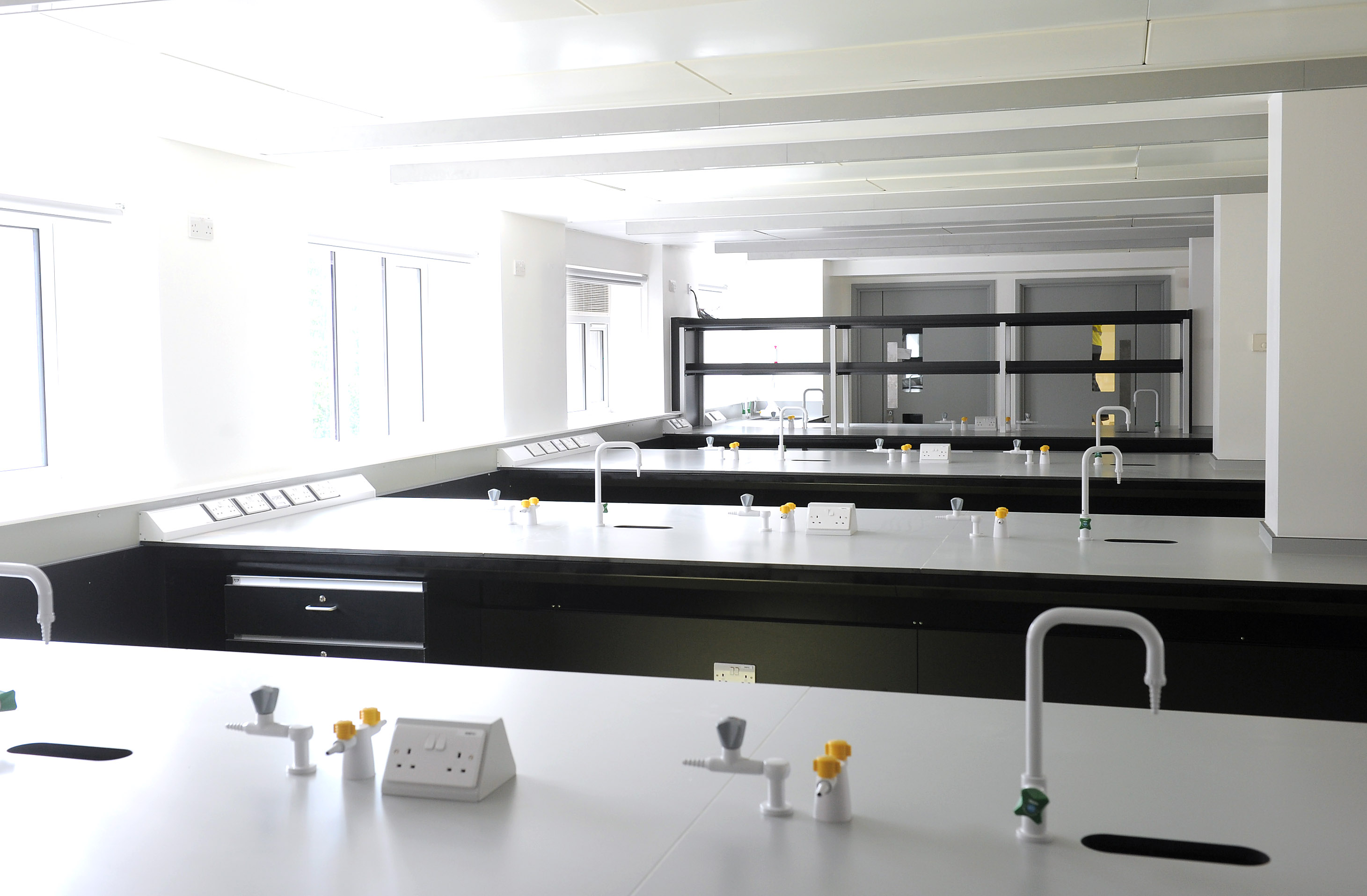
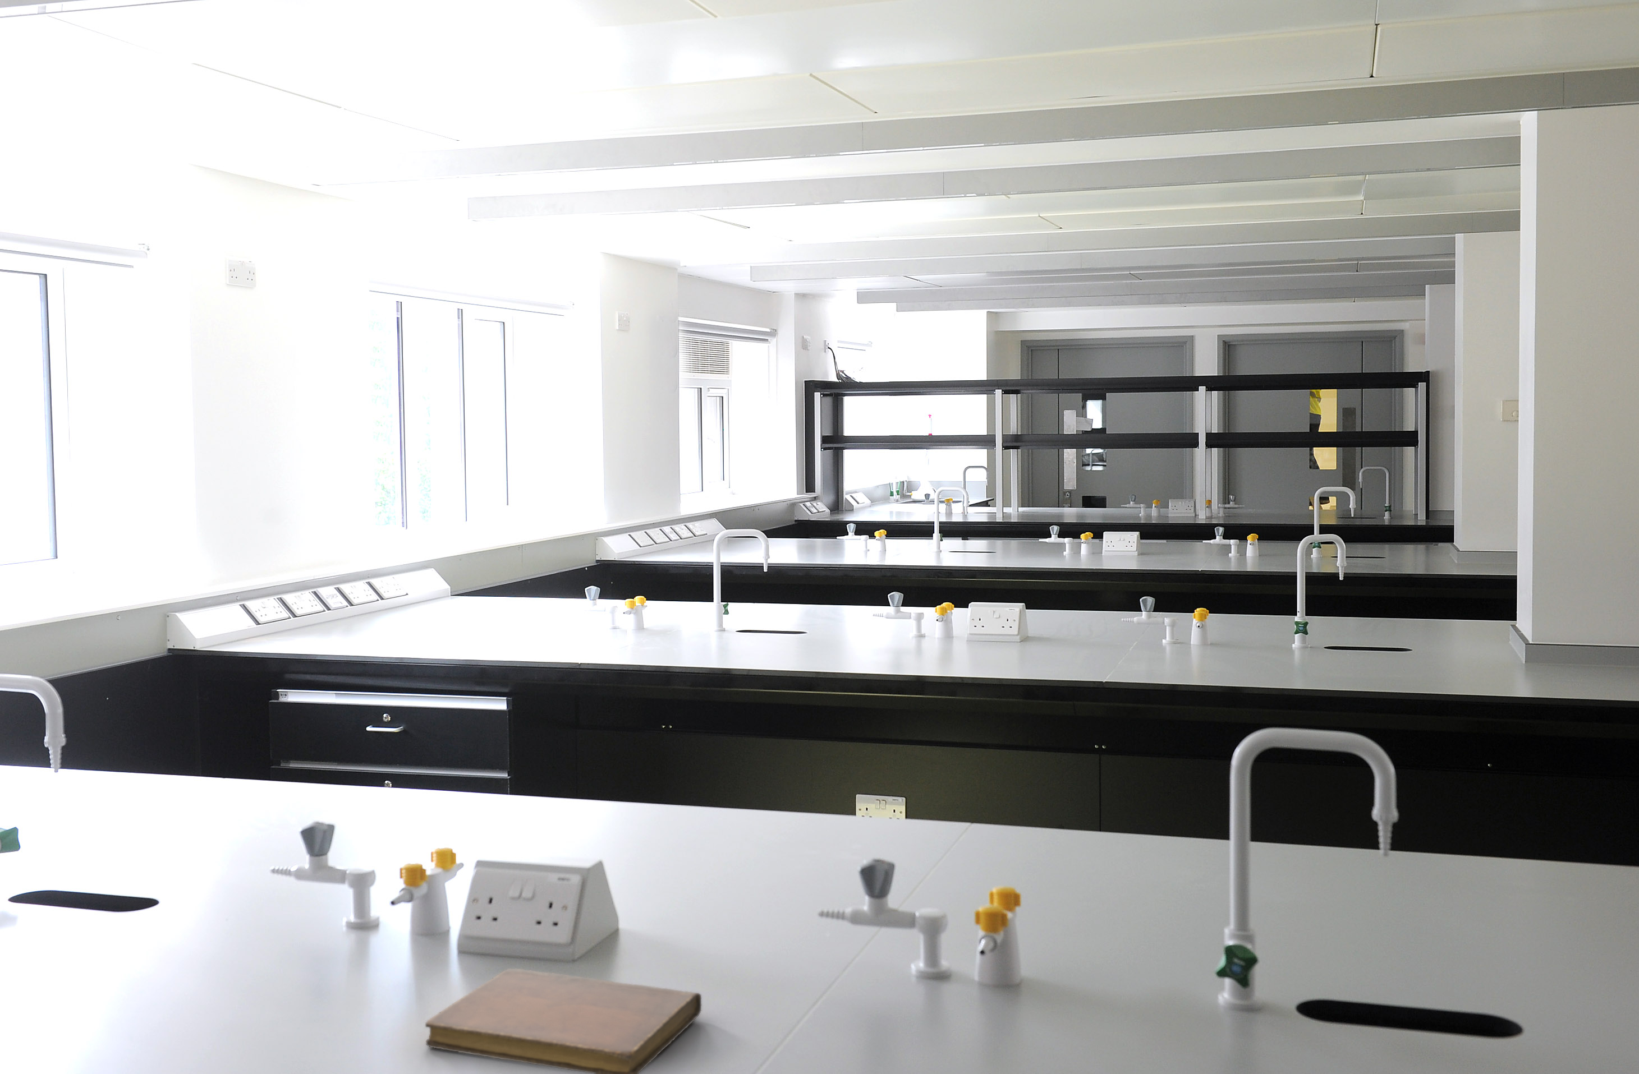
+ notebook [424,969,701,1074]
